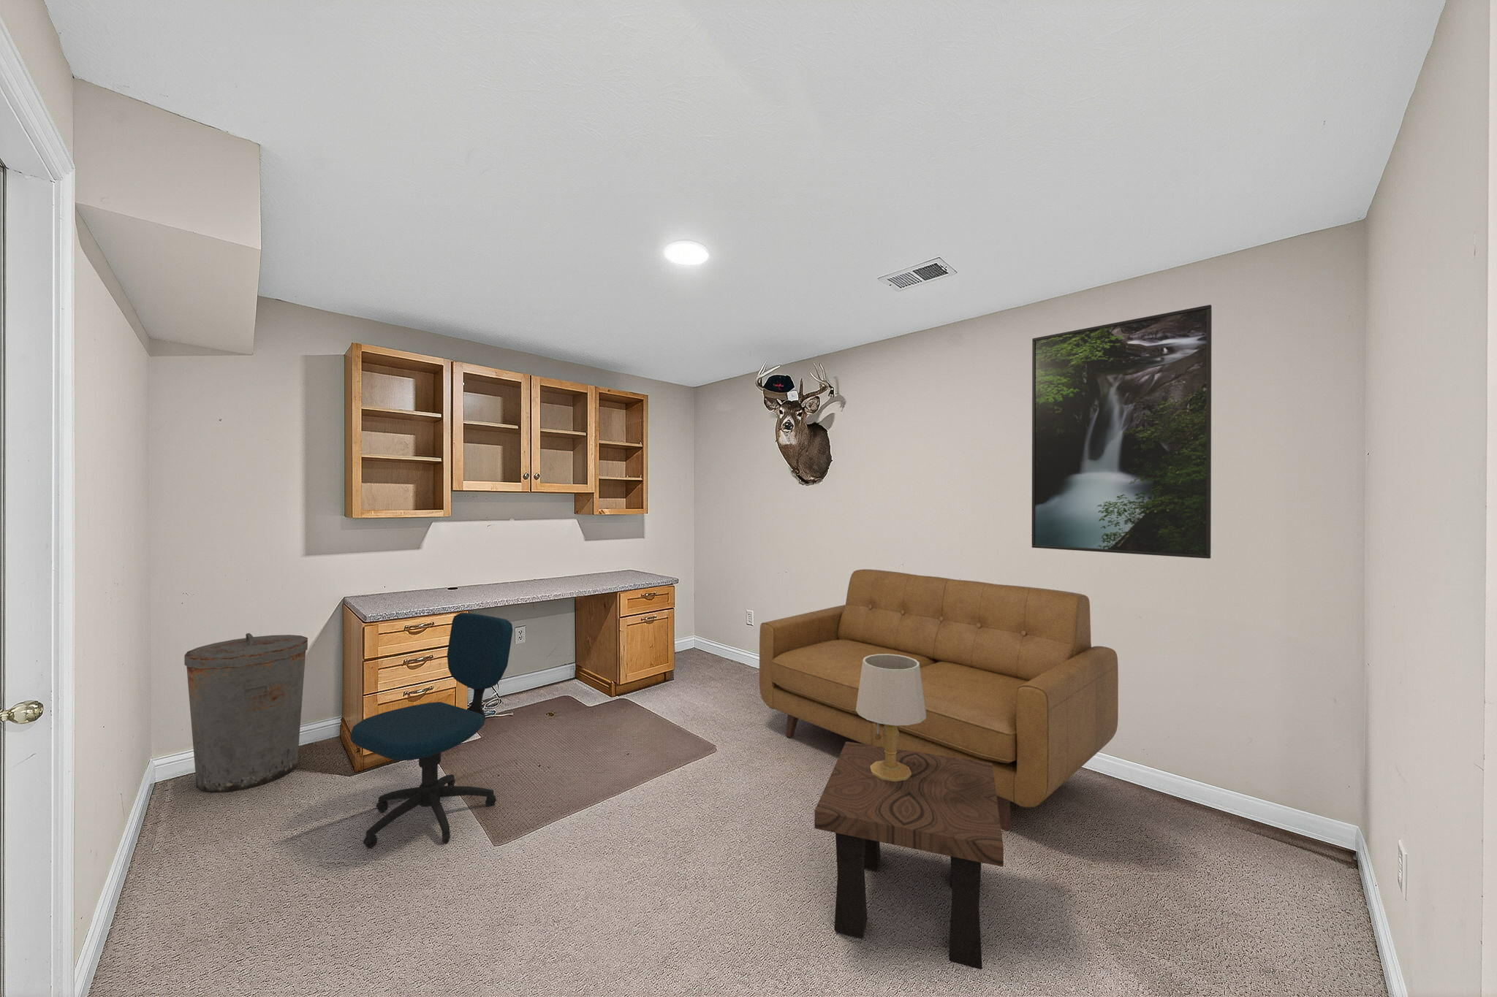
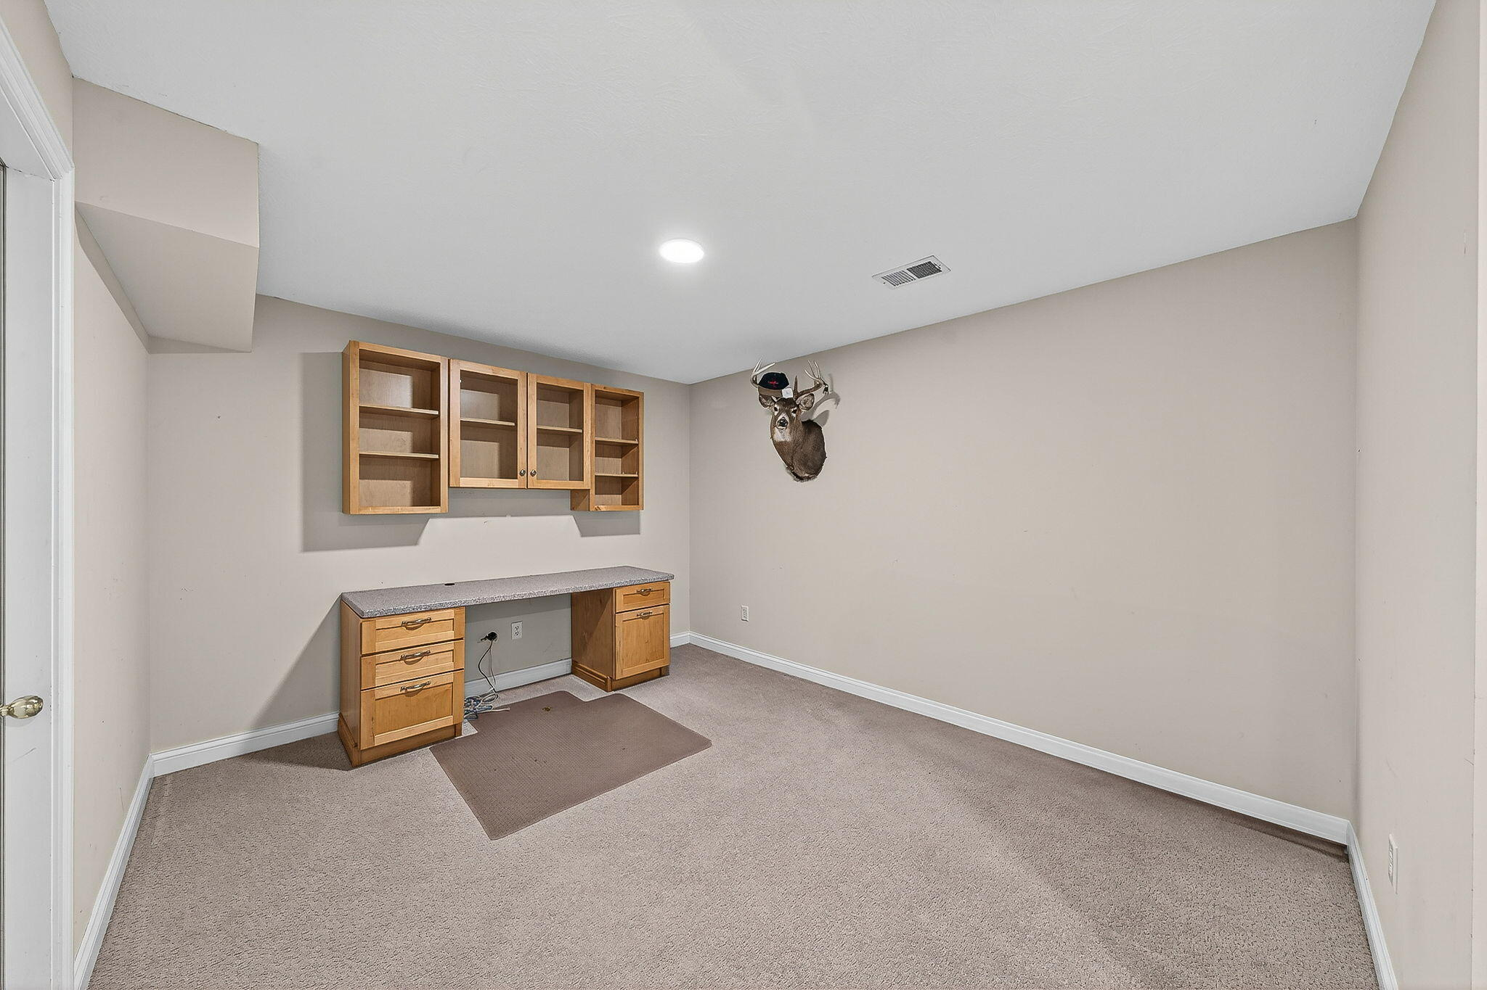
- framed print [1032,304,1213,560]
- sofa [759,569,1119,831]
- table lamp [856,653,926,781]
- trash can [184,632,308,794]
- office chair [349,612,513,849]
- side table [814,741,1004,970]
